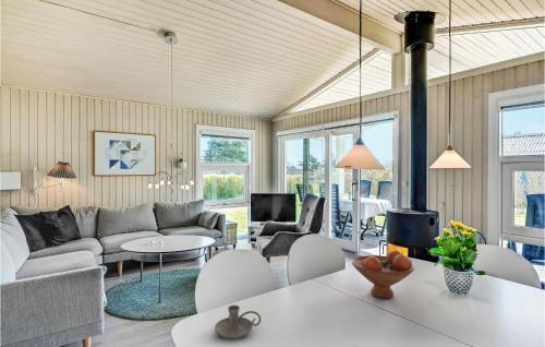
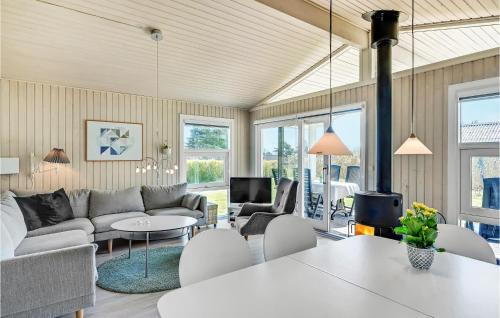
- candle holder [214,304,262,339]
- fruit bowl [351,249,415,299]
